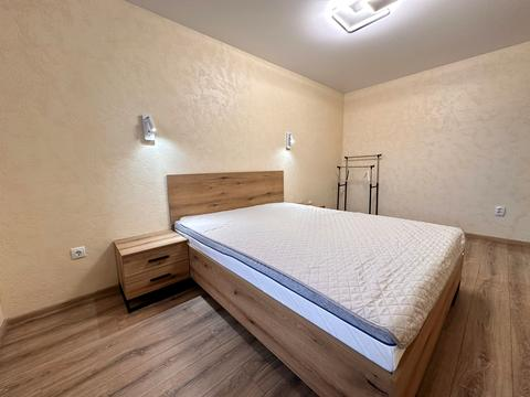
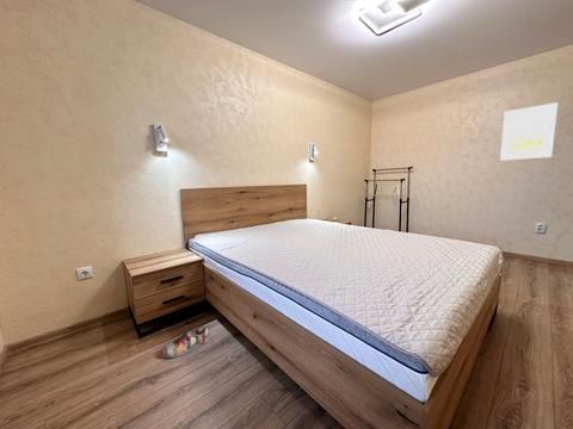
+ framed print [499,101,559,161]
+ shoe [161,324,210,359]
